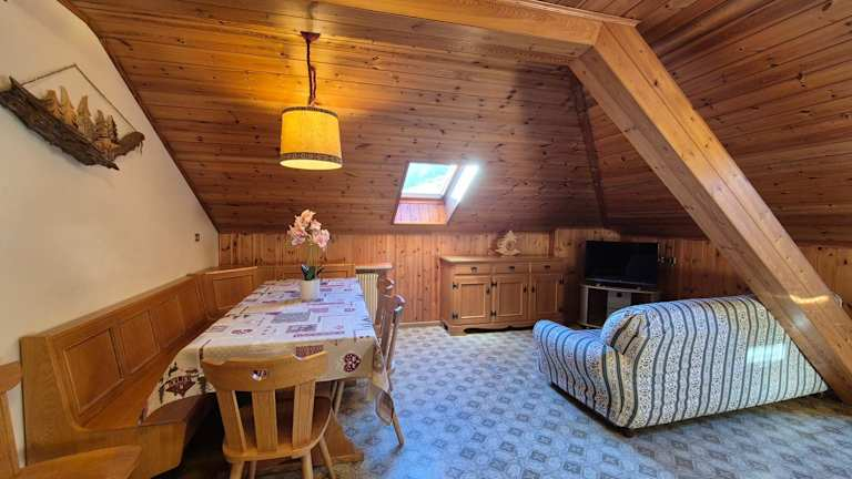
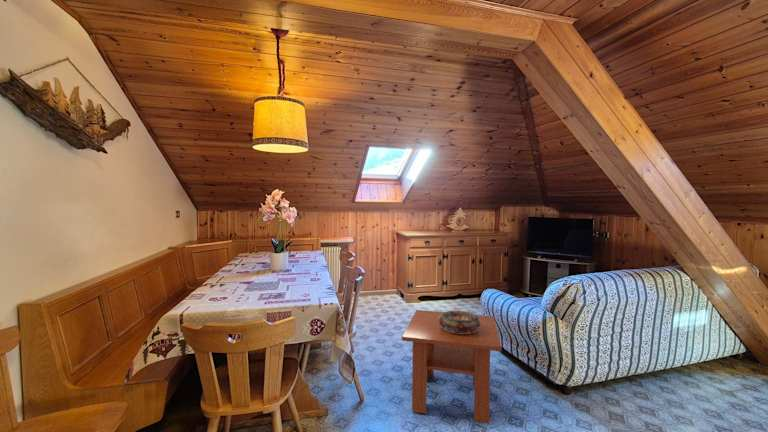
+ coffee table [401,309,502,425]
+ decorative bowl [439,310,481,334]
